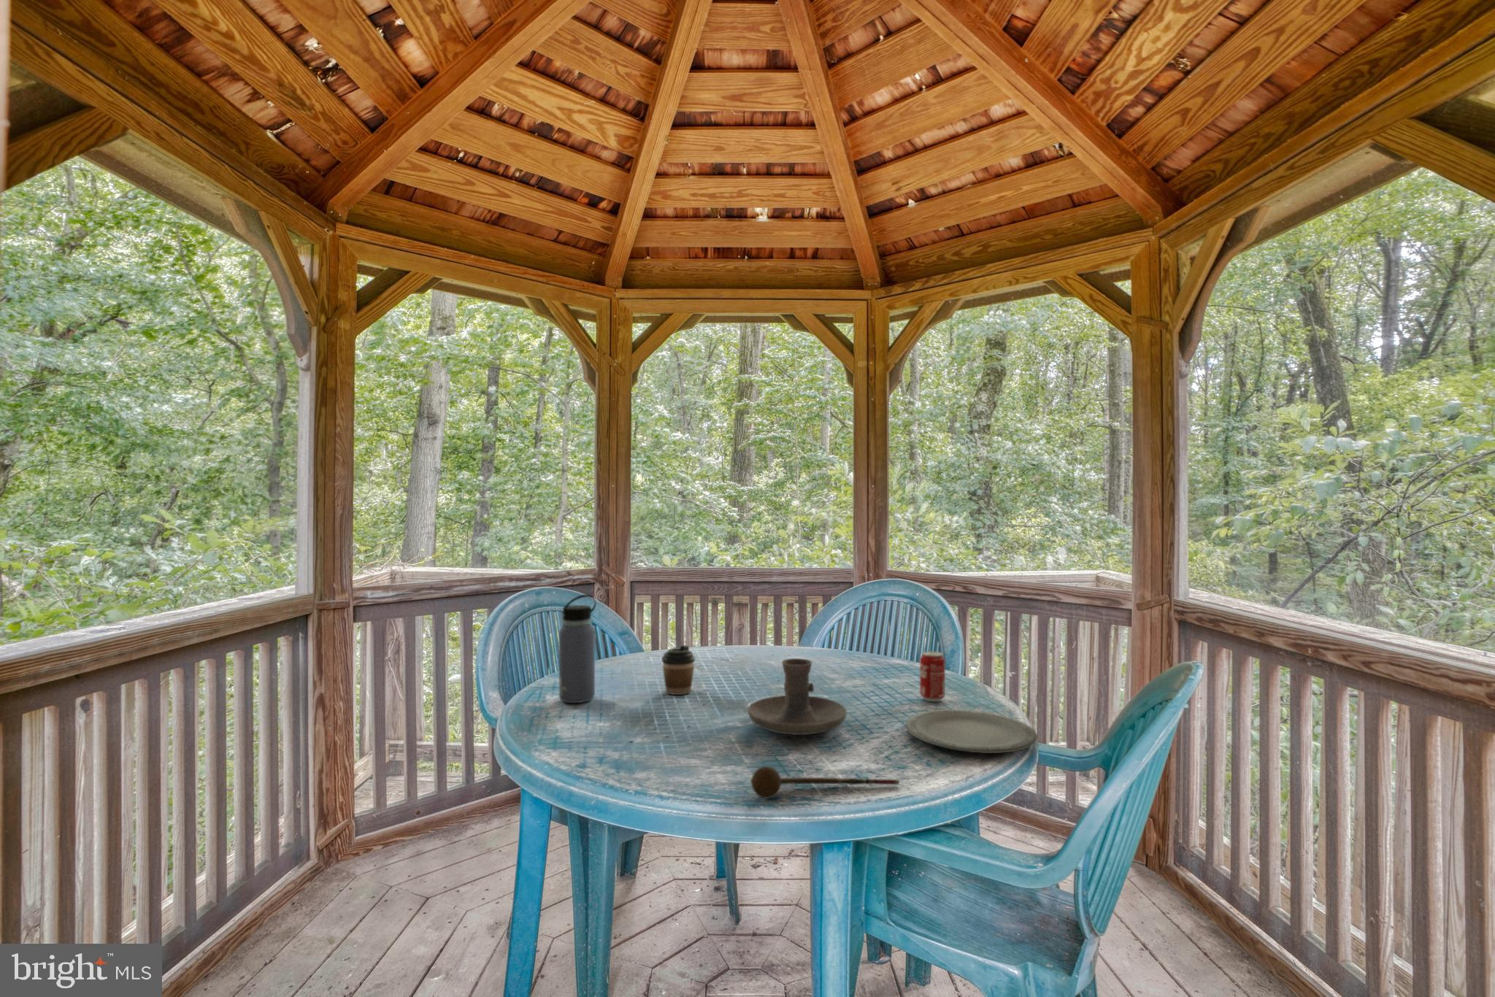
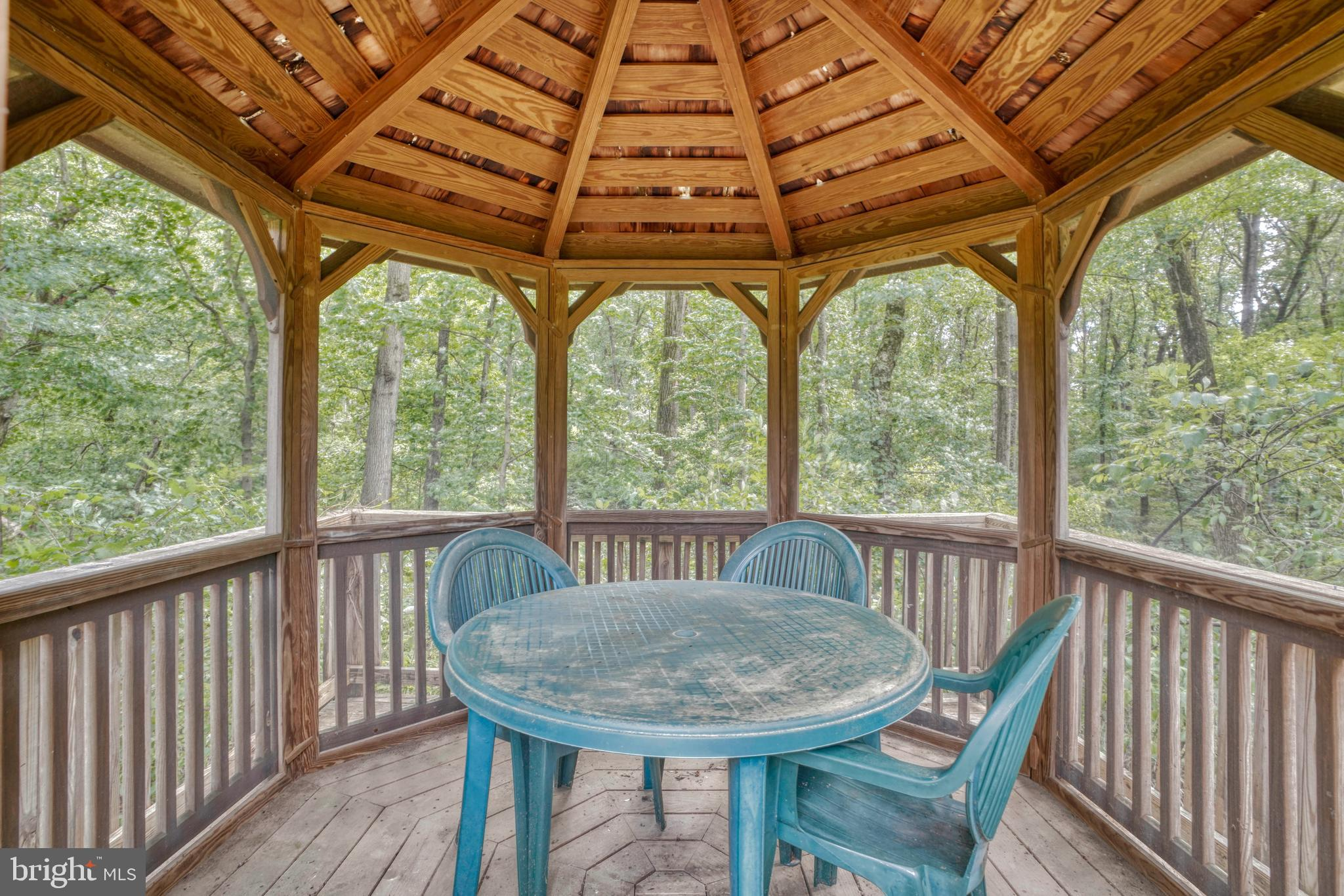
- beverage can [919,650,945,702]
- coffee cup [661,644,695,695]
- water bottle [558,594,597,703]
- candle holder [746,658,848,736]
- spoon [750,766,900,799]
- plate [905,709,1038,754]
